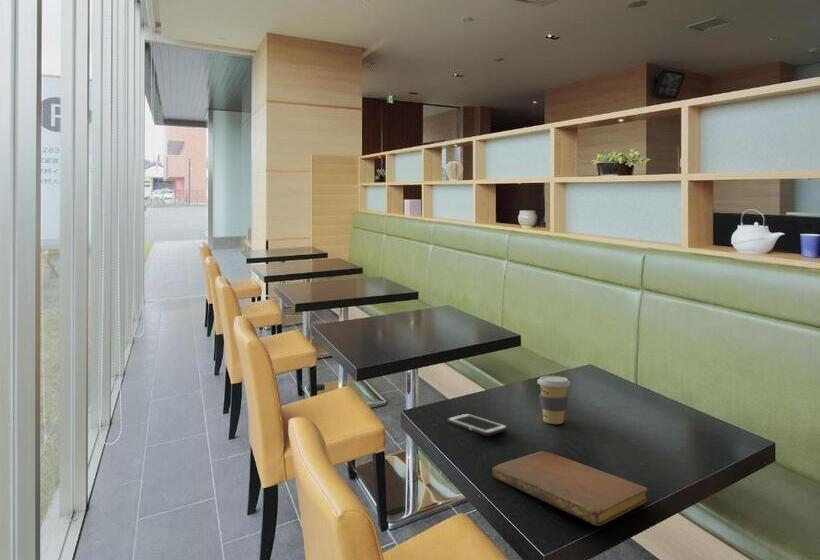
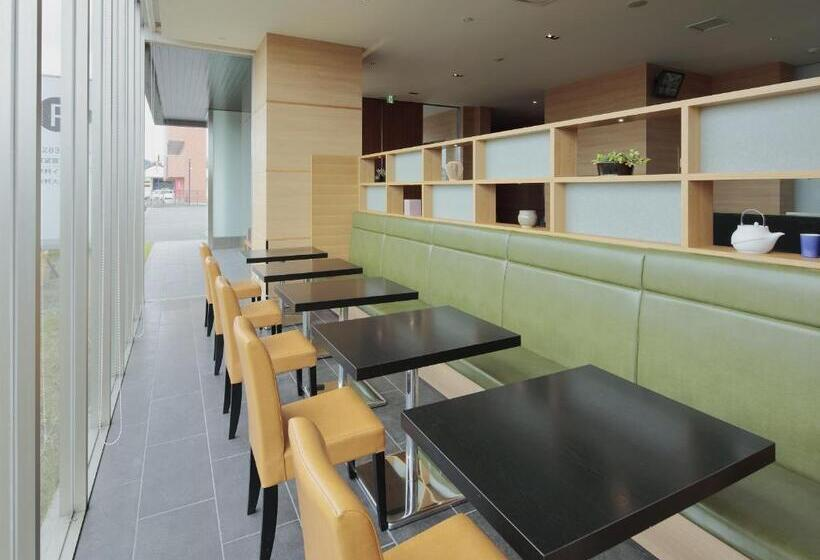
- cell phone [446,413,508,437]
- coffee cup [536,375,572,425]
- notebook [491,450,649,527]
